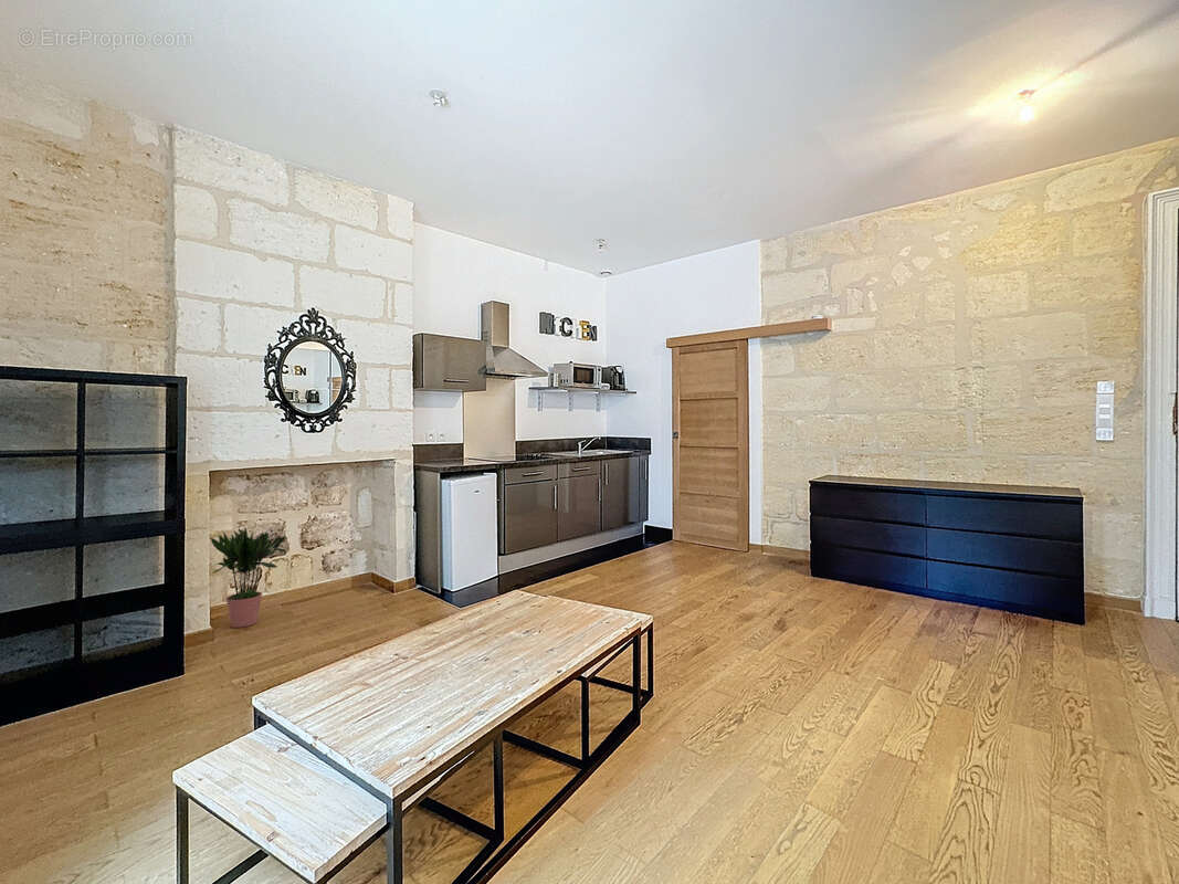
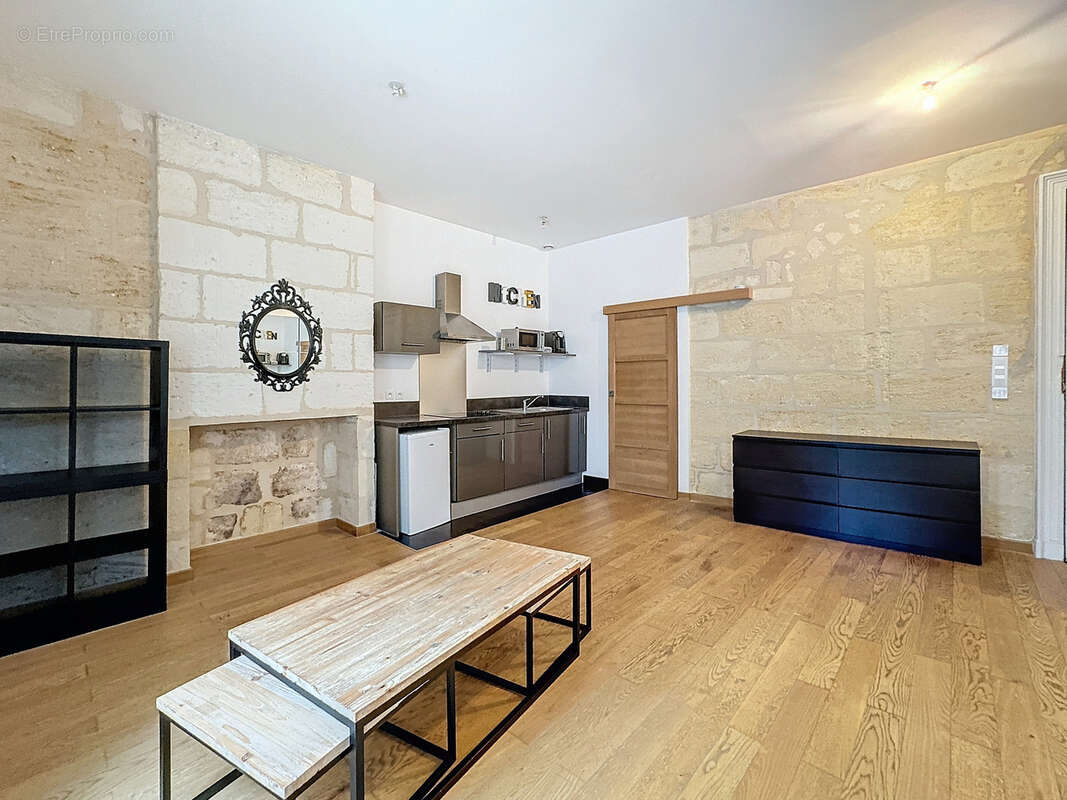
- potted plant [209,527,287,629]
